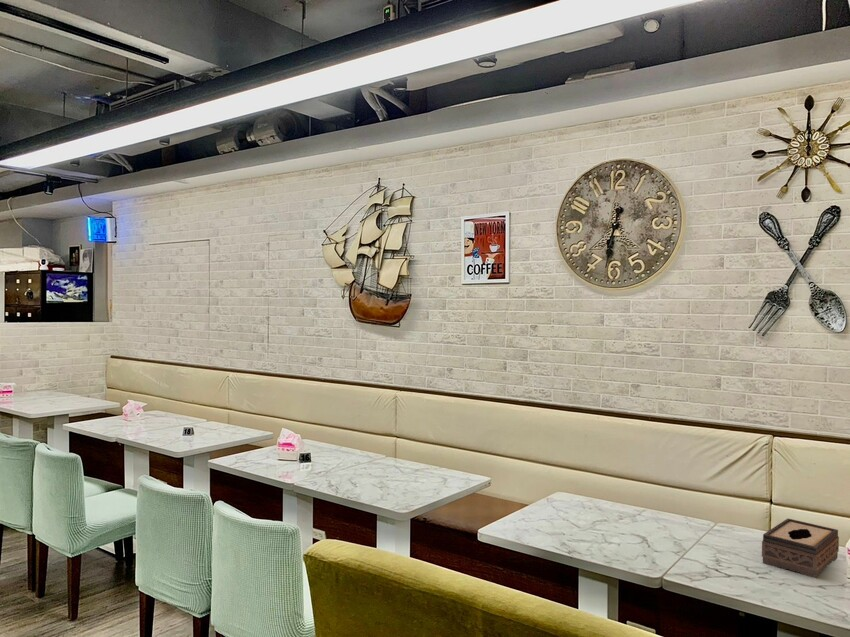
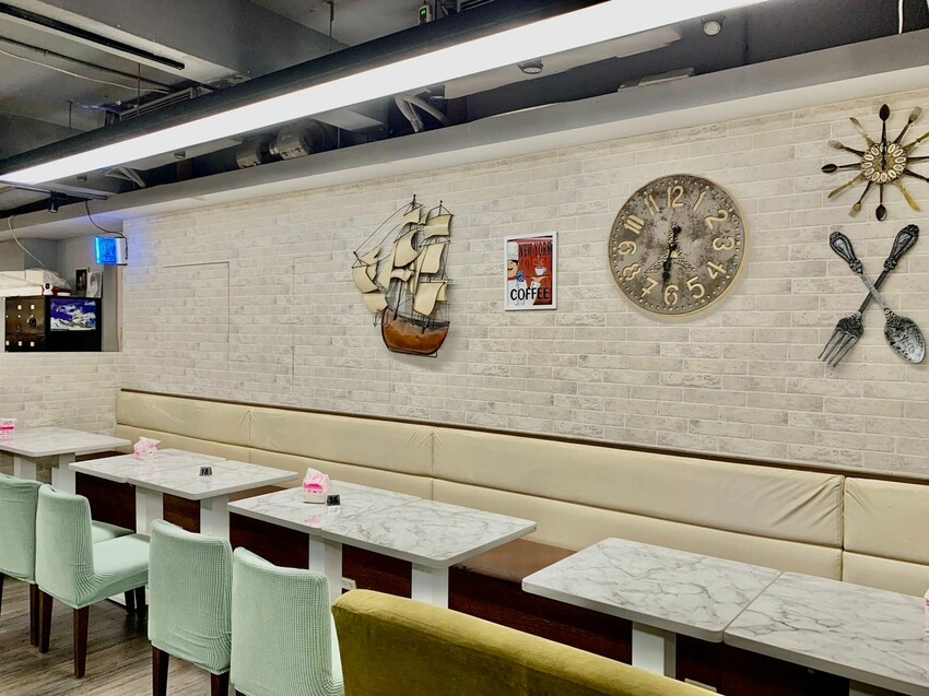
- tissue box [761,518,840,579]
